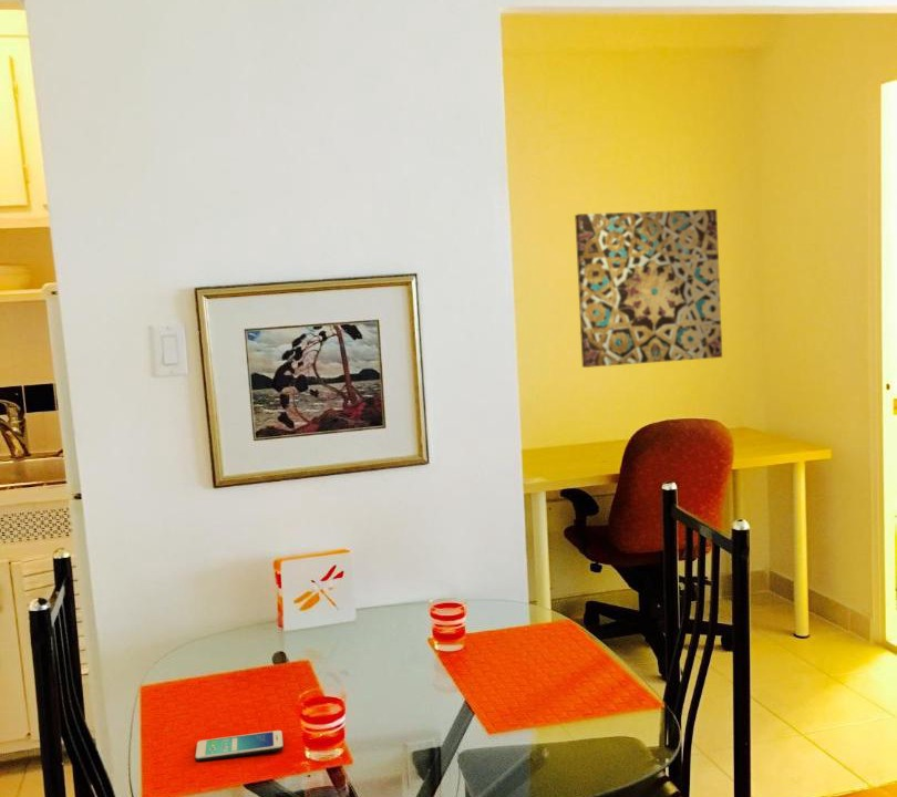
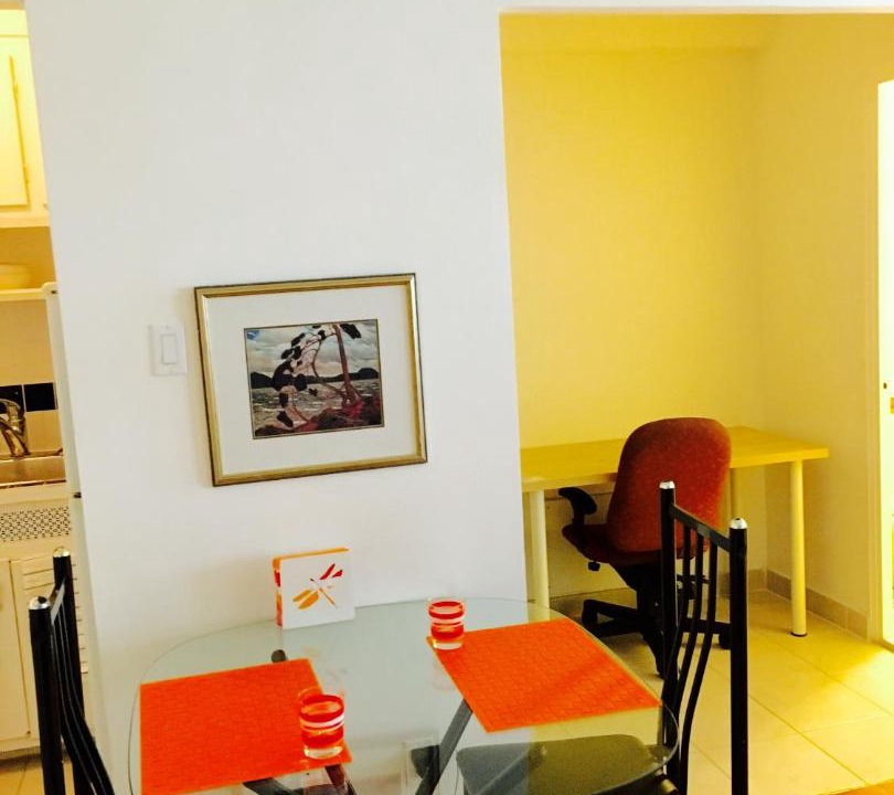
- wall art [574,208,723,369]
- smartphone [194,729,285,763]
